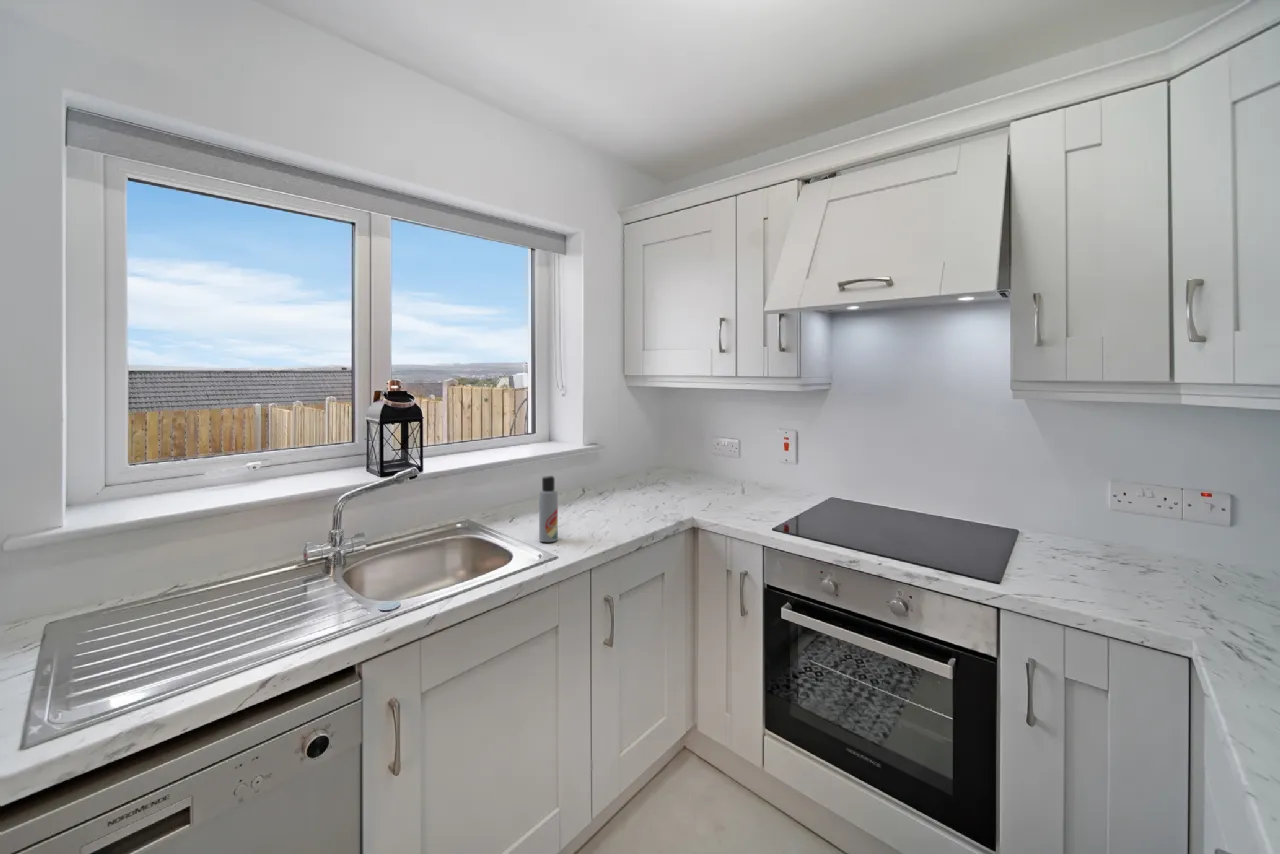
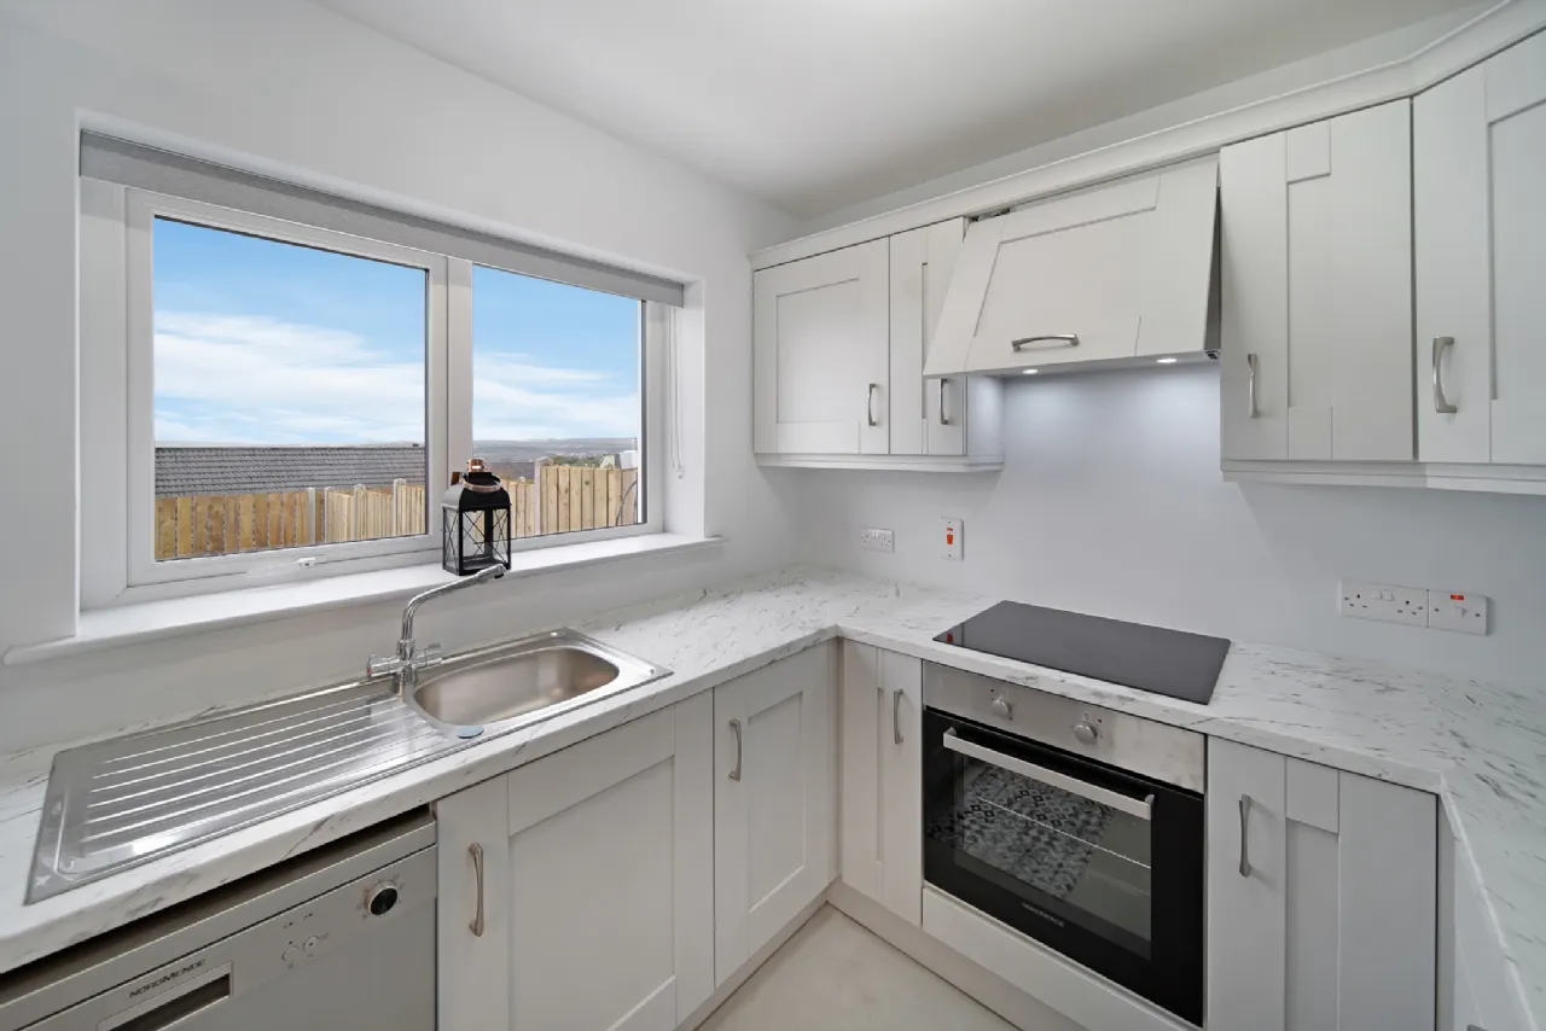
- lotion bottle [538,475,559,543]
